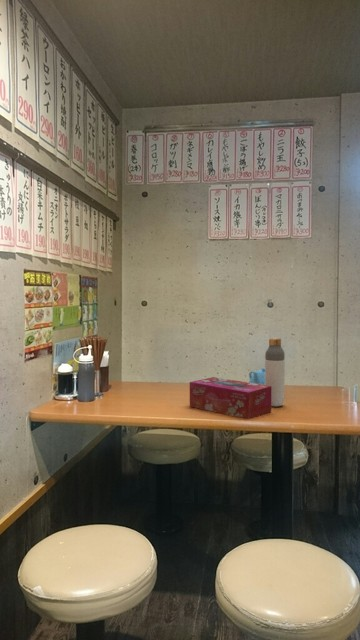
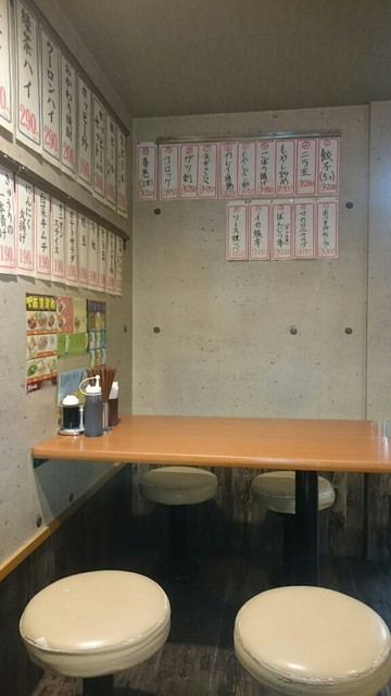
- bottle [264,337,286,407]
- tissue box [189,376,272,420]
- teapot [248,367,265,385]
